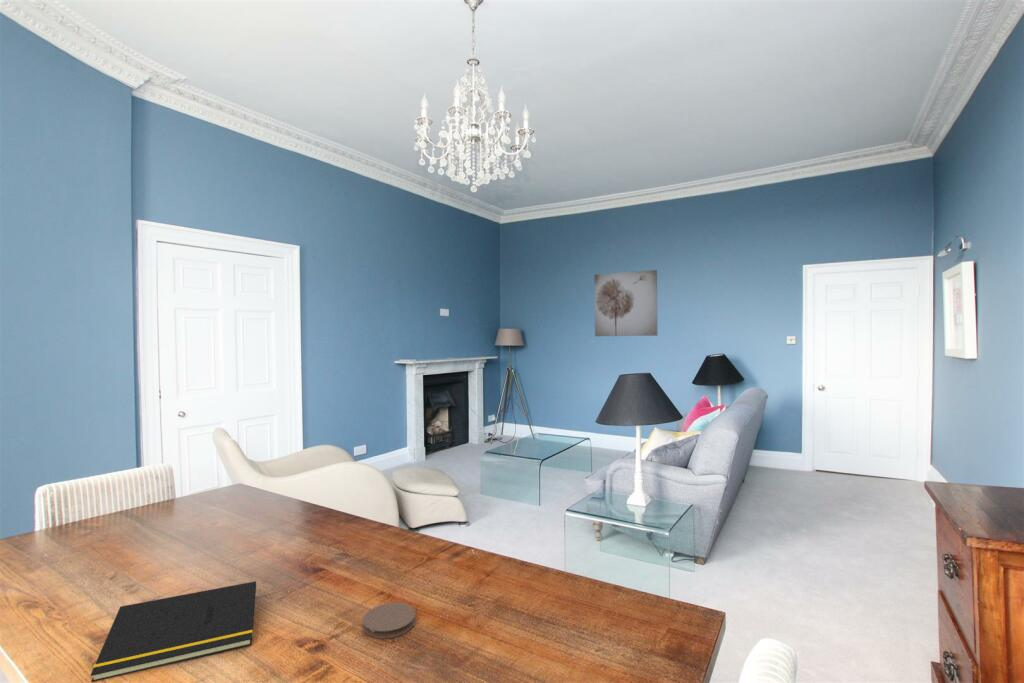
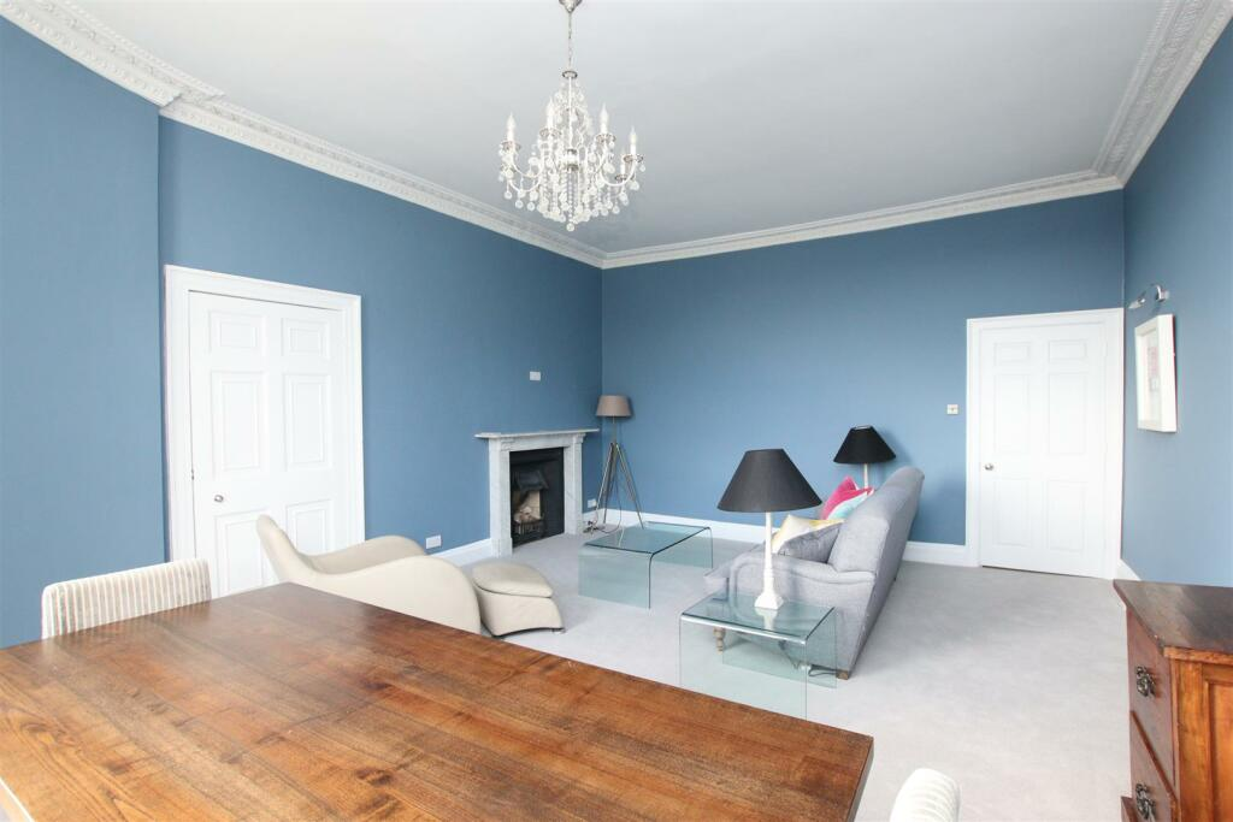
- notepad [90,580,257,683]
- coaster [362,601,417,640]
- wall art [593,269,658,337]
